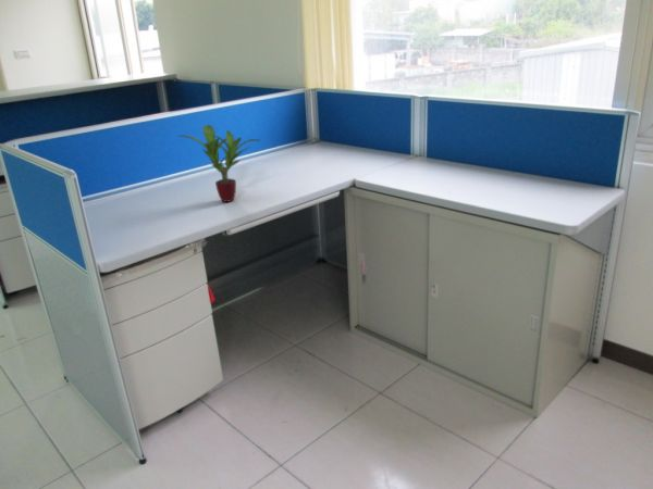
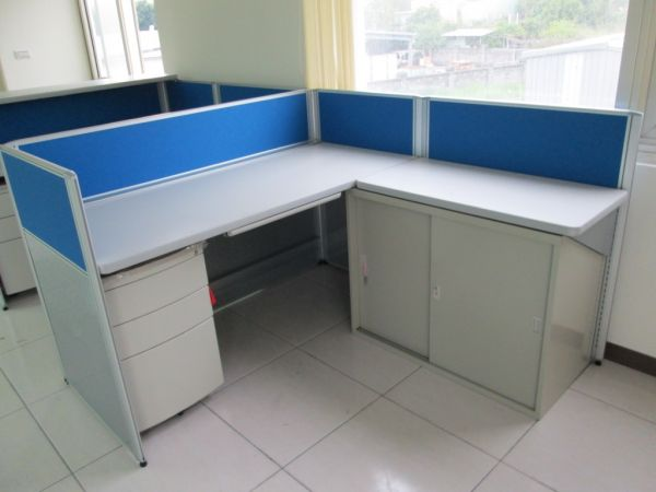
- potted plant [178,124,260,203]
